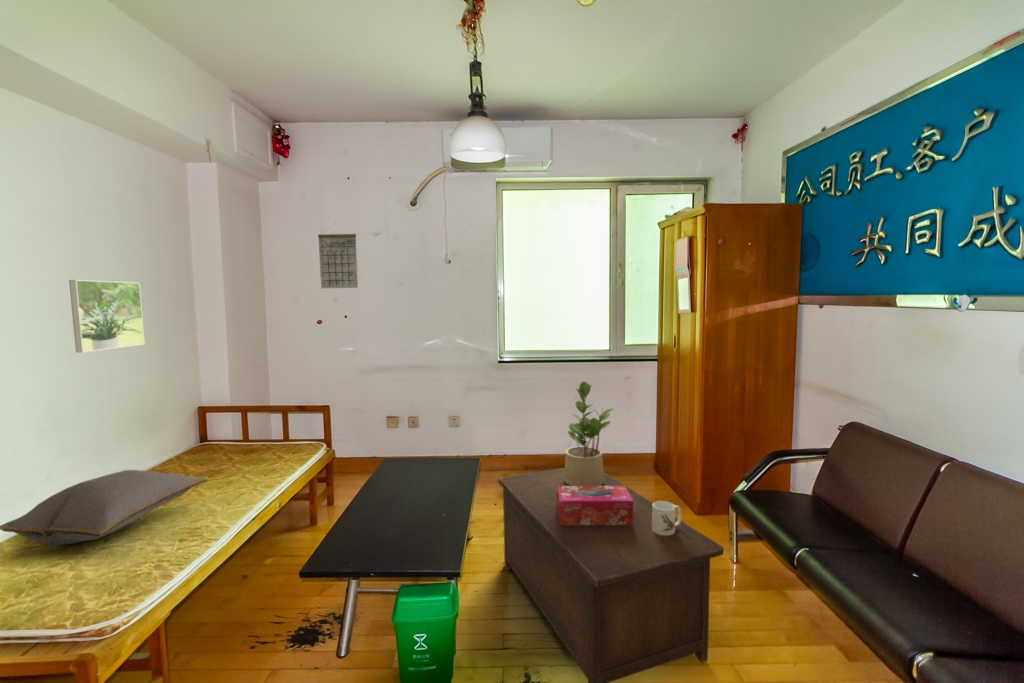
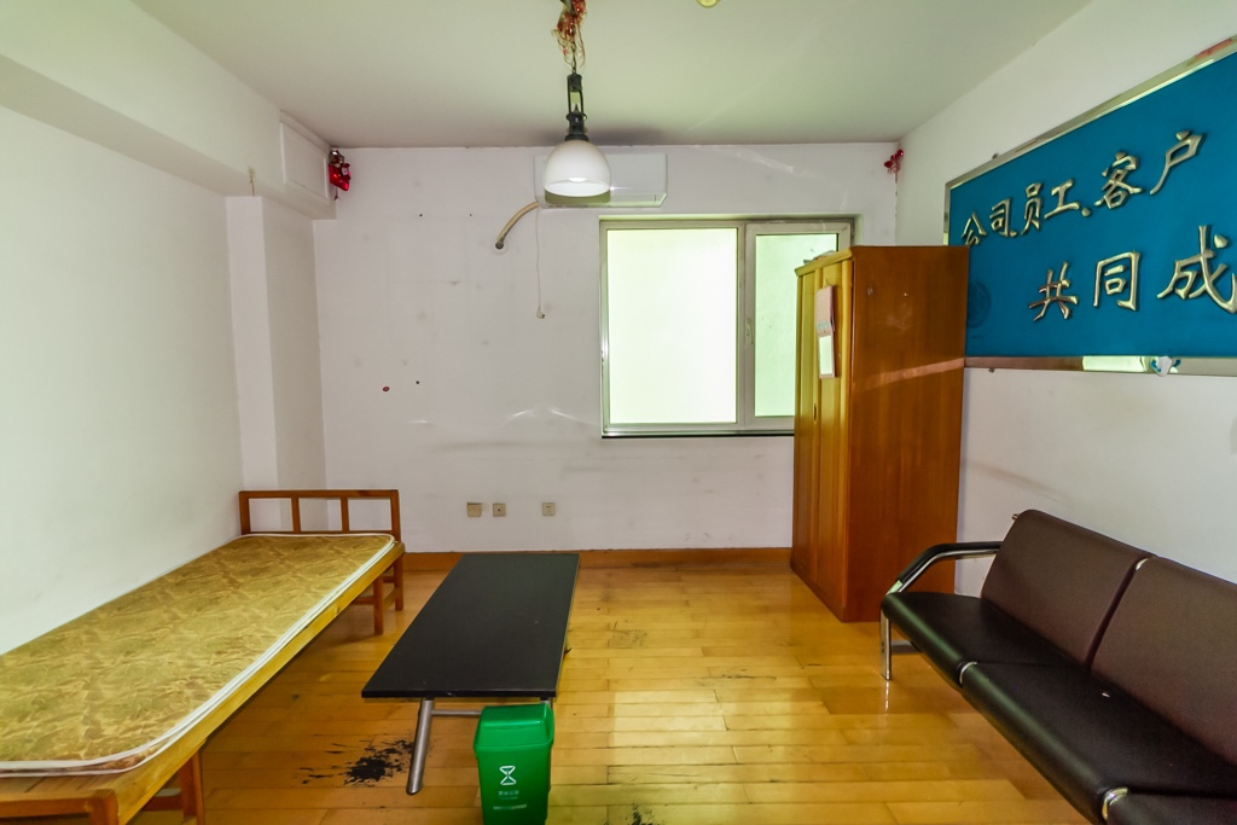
- cabinet [497,467,725,683]
- cushion [0,469,210,546]
- tissue box [557,485,633,525]
- potted plant [564,381,615,486]
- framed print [68,279,146,354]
- mug [652,500,682,535]
- calendar [317,222,359,289]
